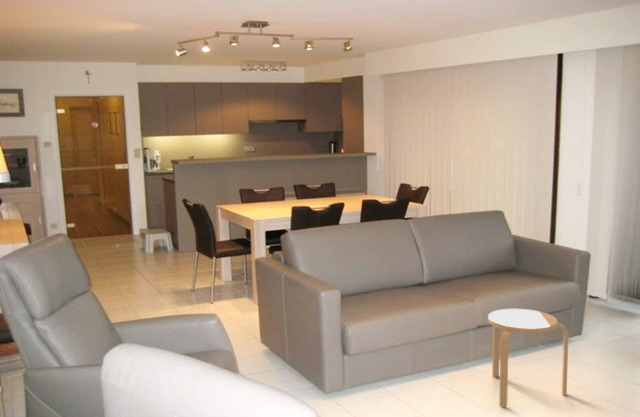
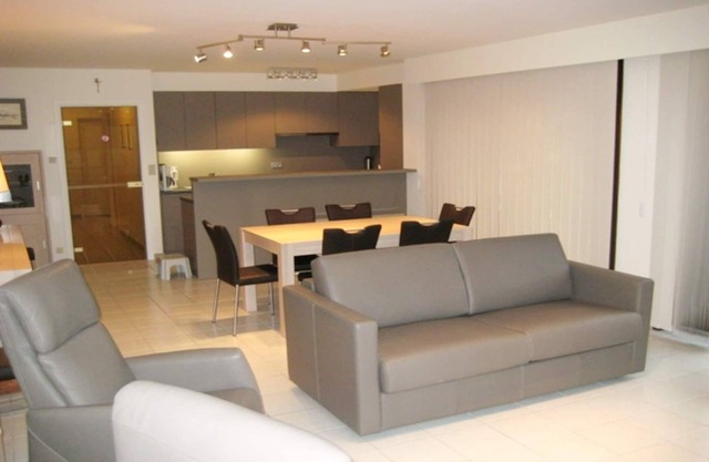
- stool [487,308,569,408]
